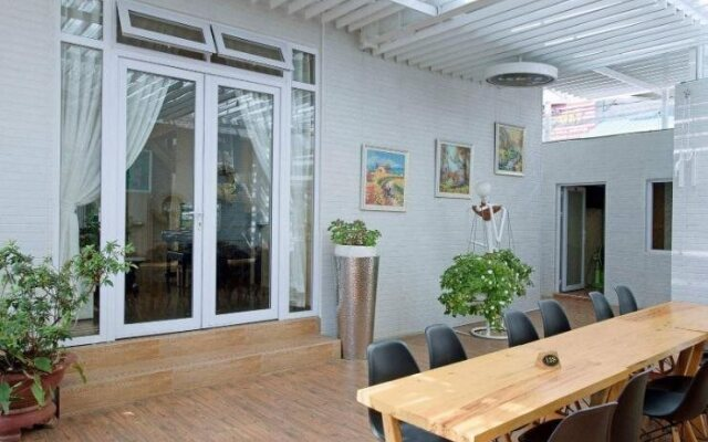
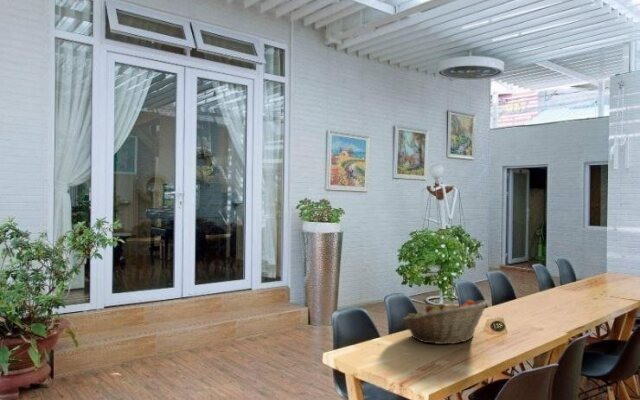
+ fruit basket [401,299,490,345]
